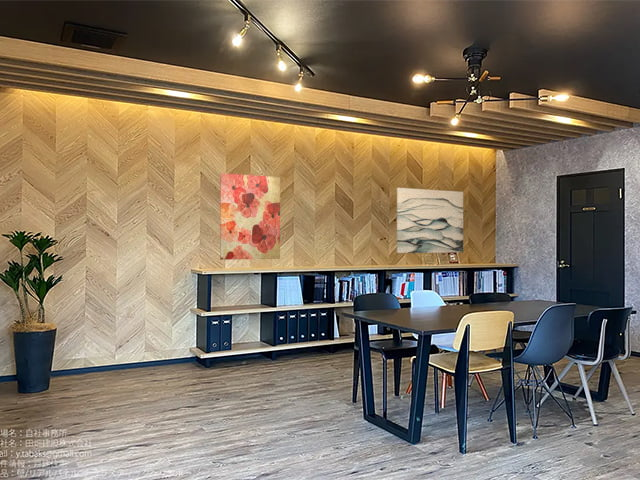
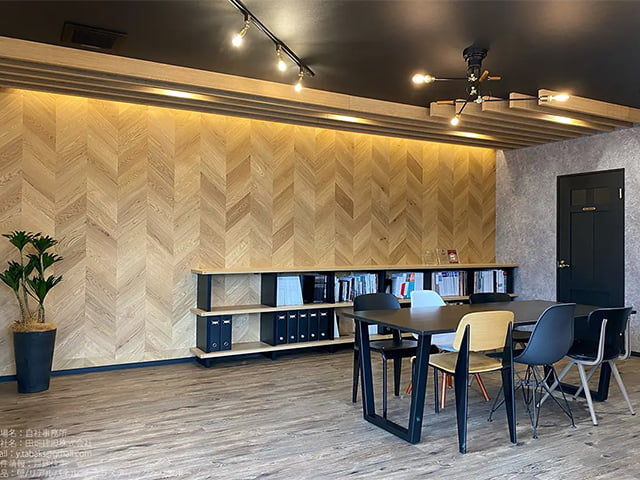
- wall art [219,172,281,261]
- wall art [396,187,464,254]
